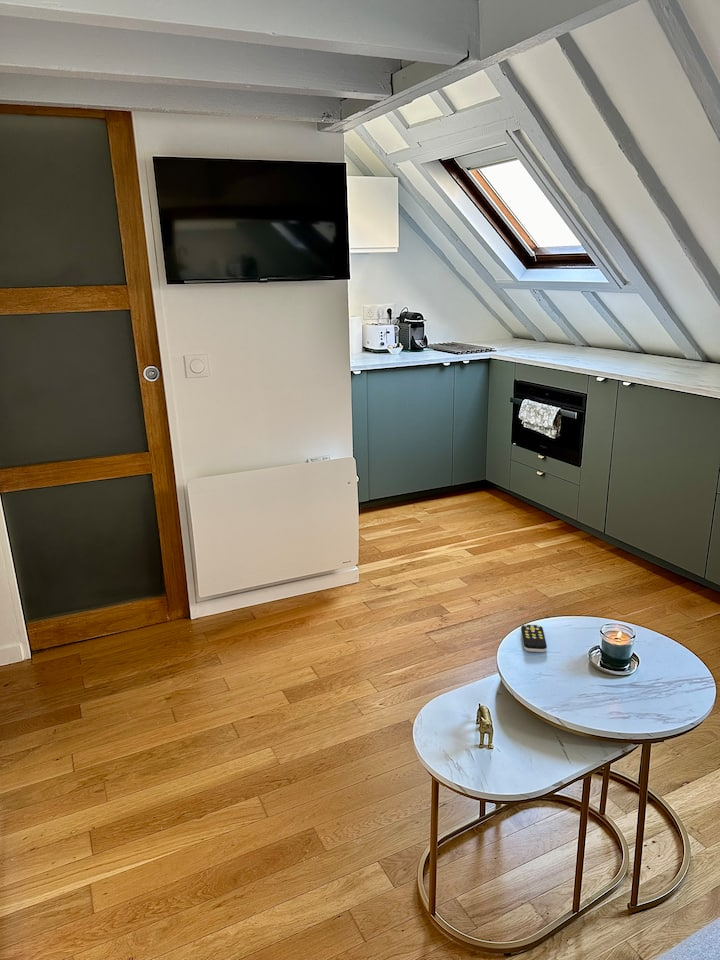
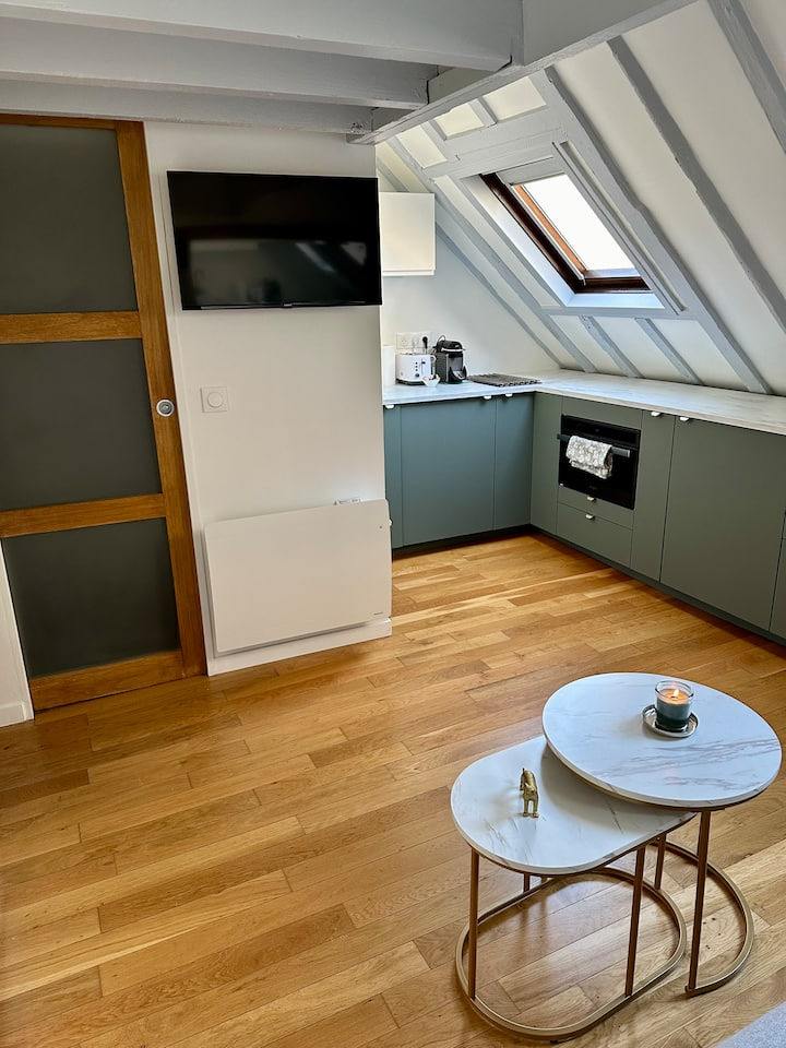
- remote control [520,624,548,653]
